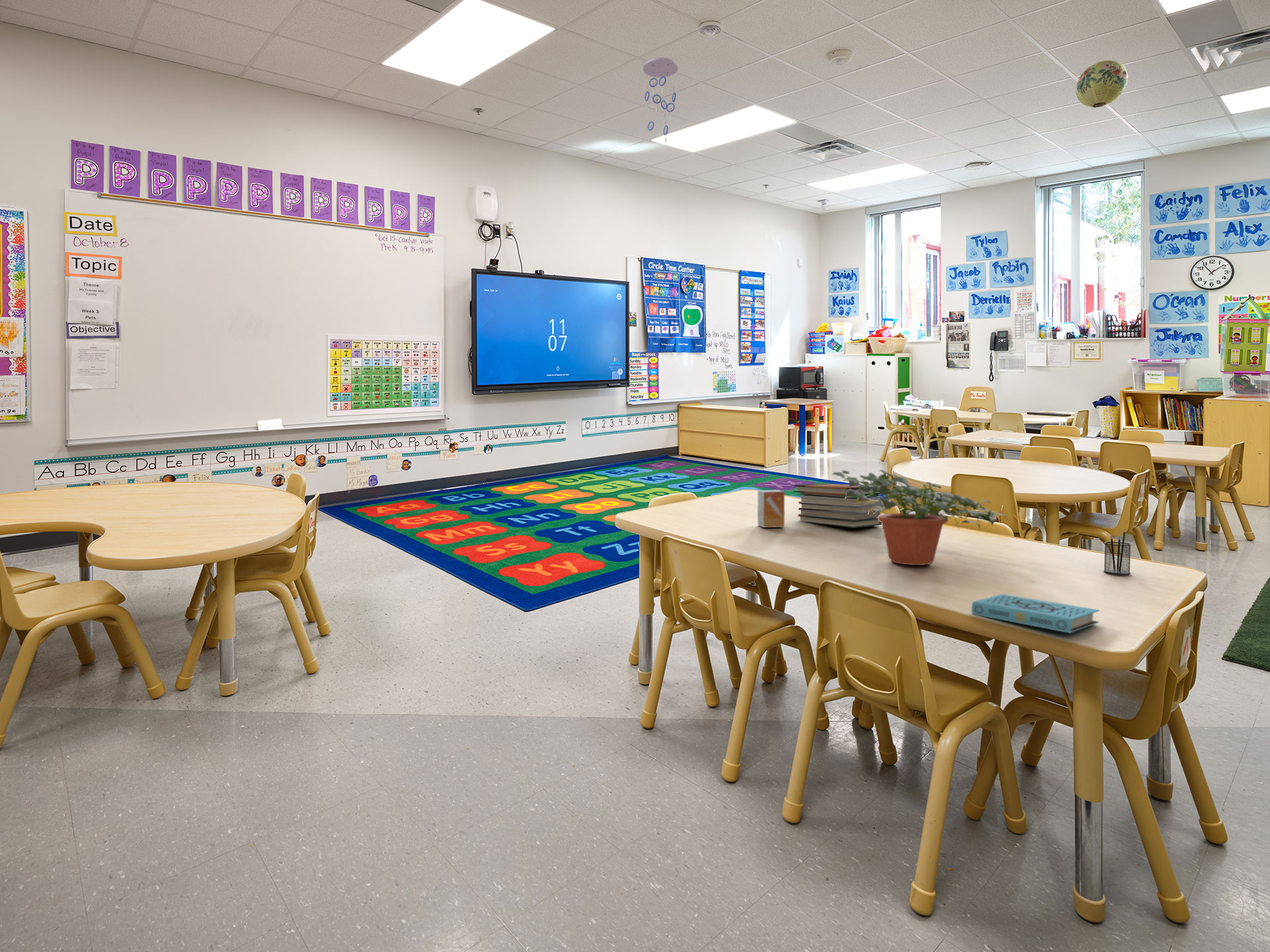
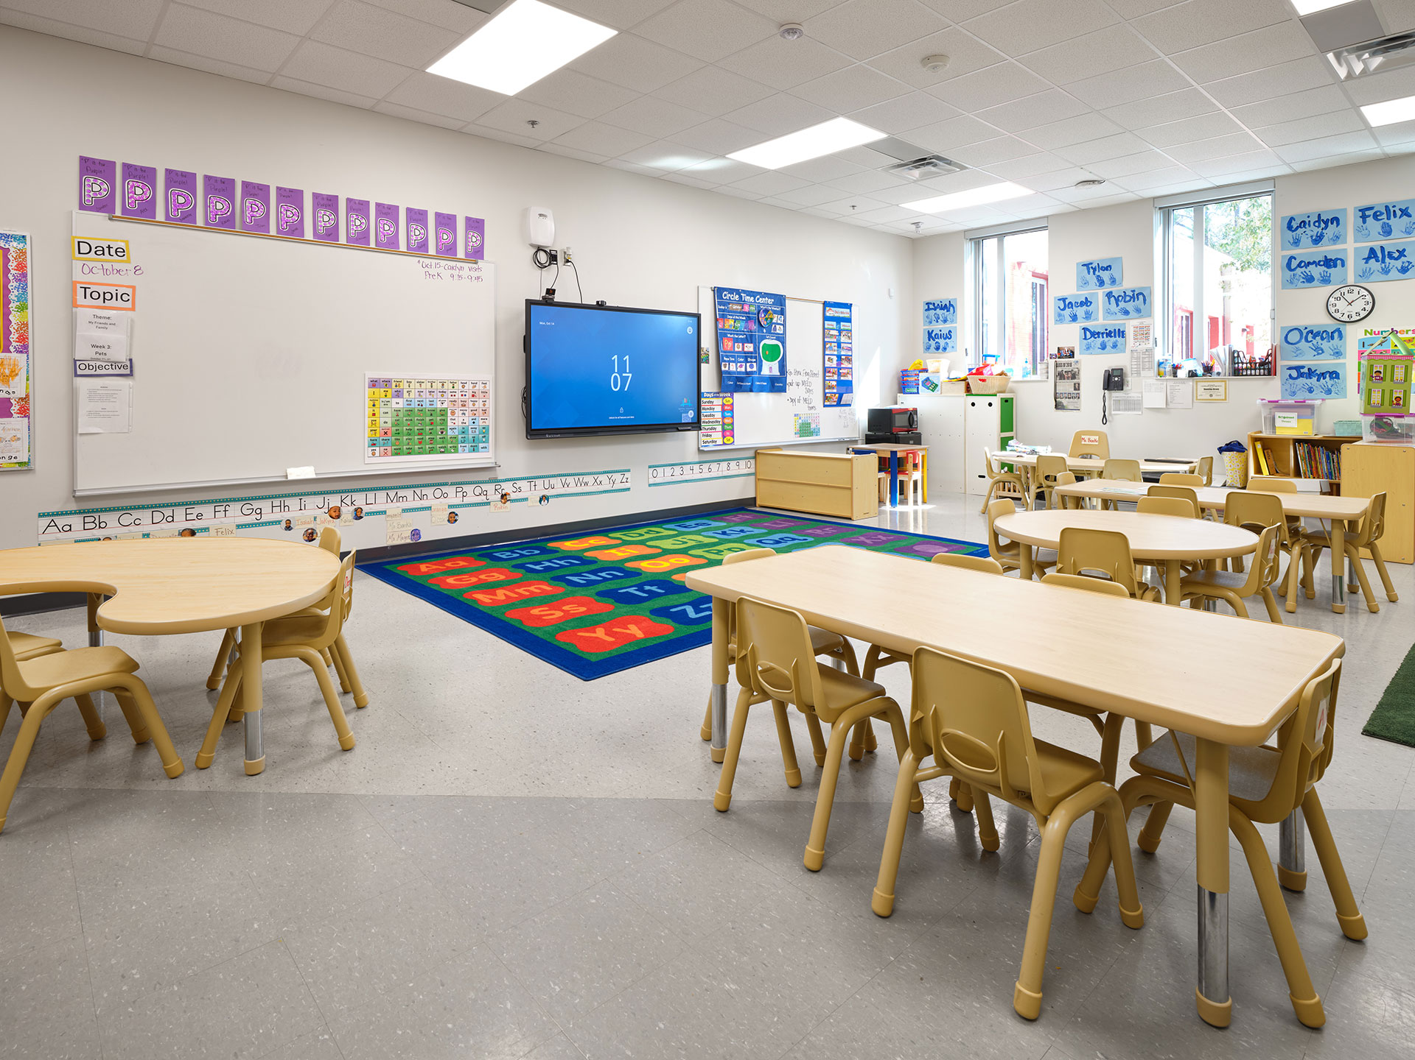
- small box [757,489,785,528]
- paper lantern [1075,60,1128,108]
- pencil holder [1103,528,1132,575]
- book [971,593,1100,634]
- ceiling mobile [642,57,679,143]
- potted plant [830,469,1009,566]
- book stack [793,483,884,529]
